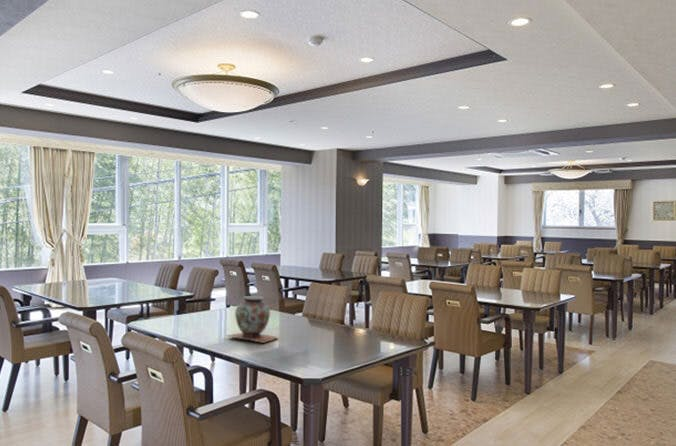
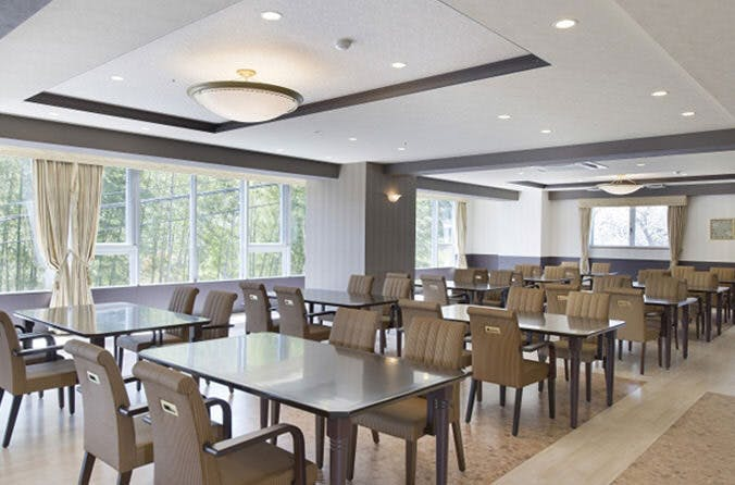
- decorative vase [225,295,280,344]
